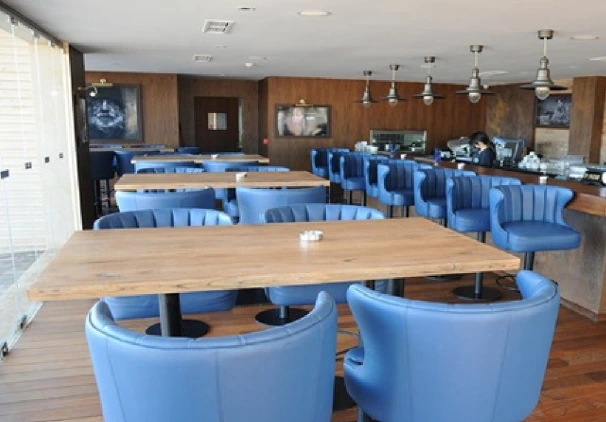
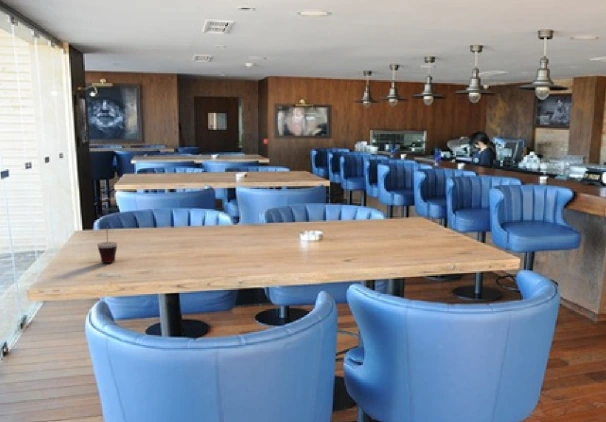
+ cup [96,225,118,264]
